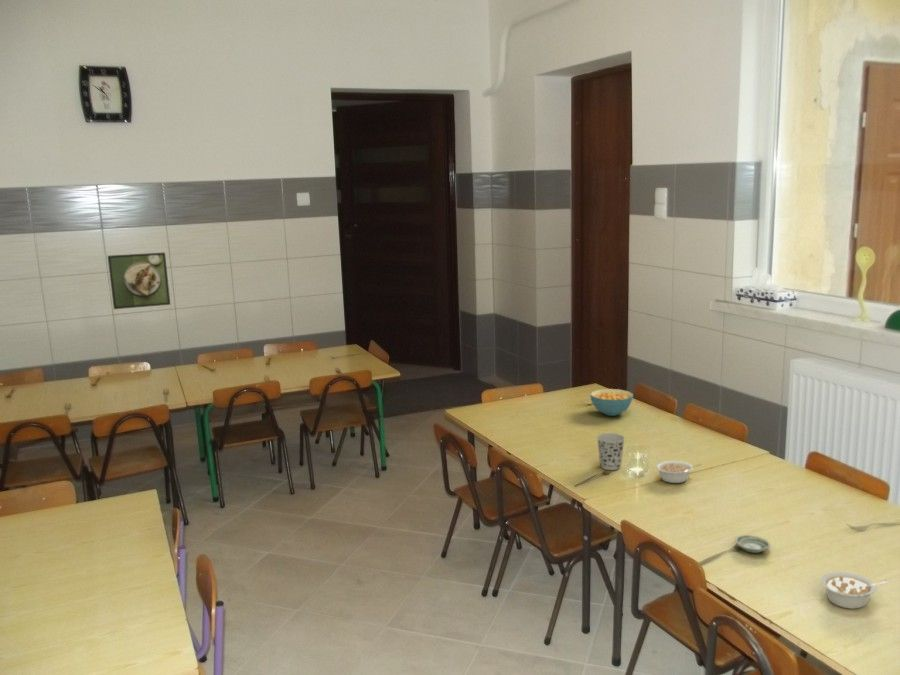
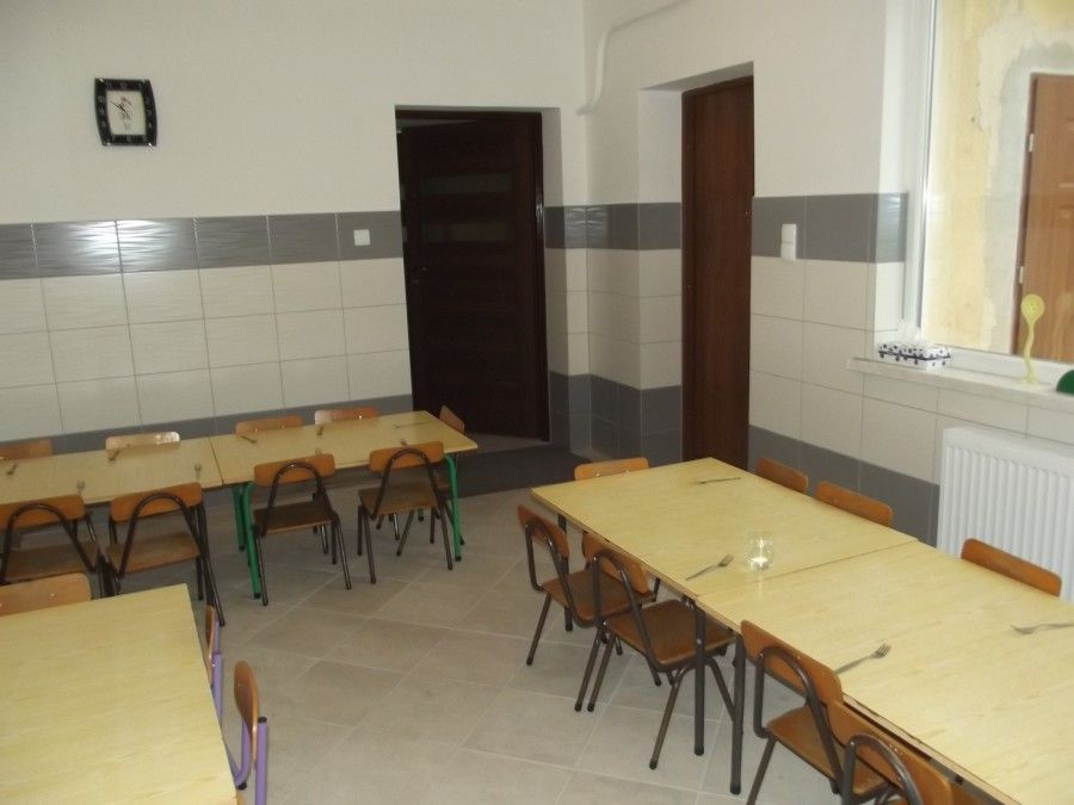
- legume [820,570,889,610]
- cup [596,432,626,471]
- saucer [735,534,771,554]
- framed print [107,252,171,310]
- cereal bowl [589,388,634,417]
- legume [655,460,702,484]
